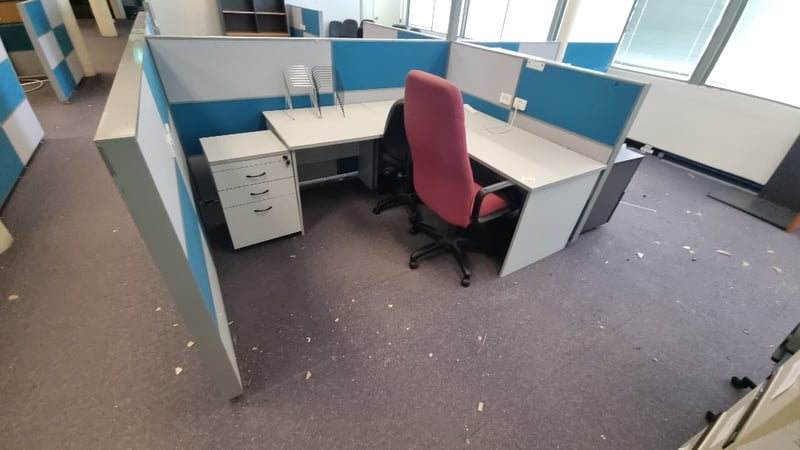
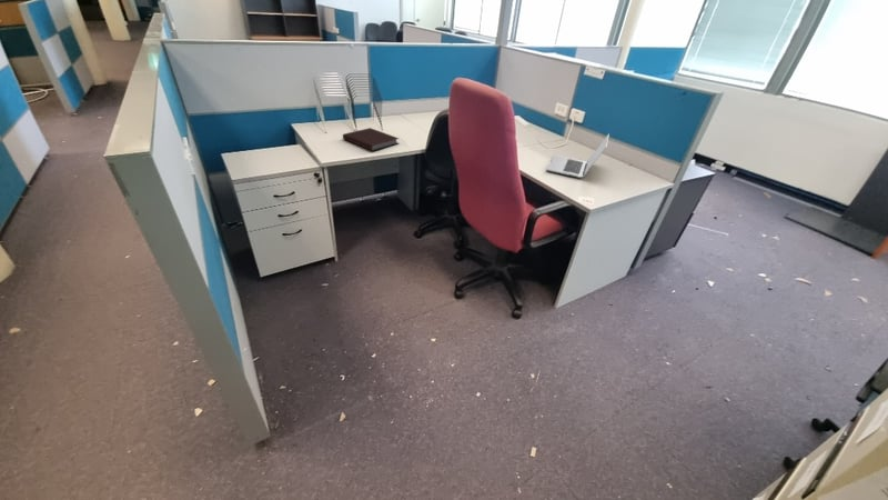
+ notebook [342,127,401,152]
+ laptop [545,132,610,179]
